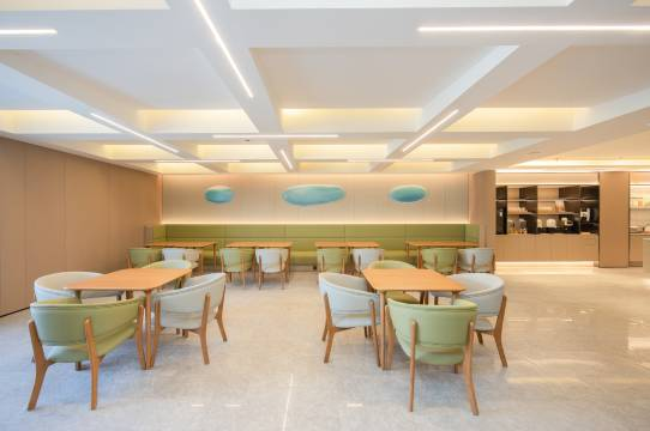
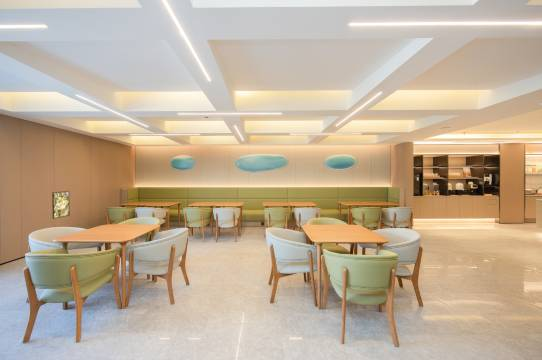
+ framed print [51,190,71,220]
